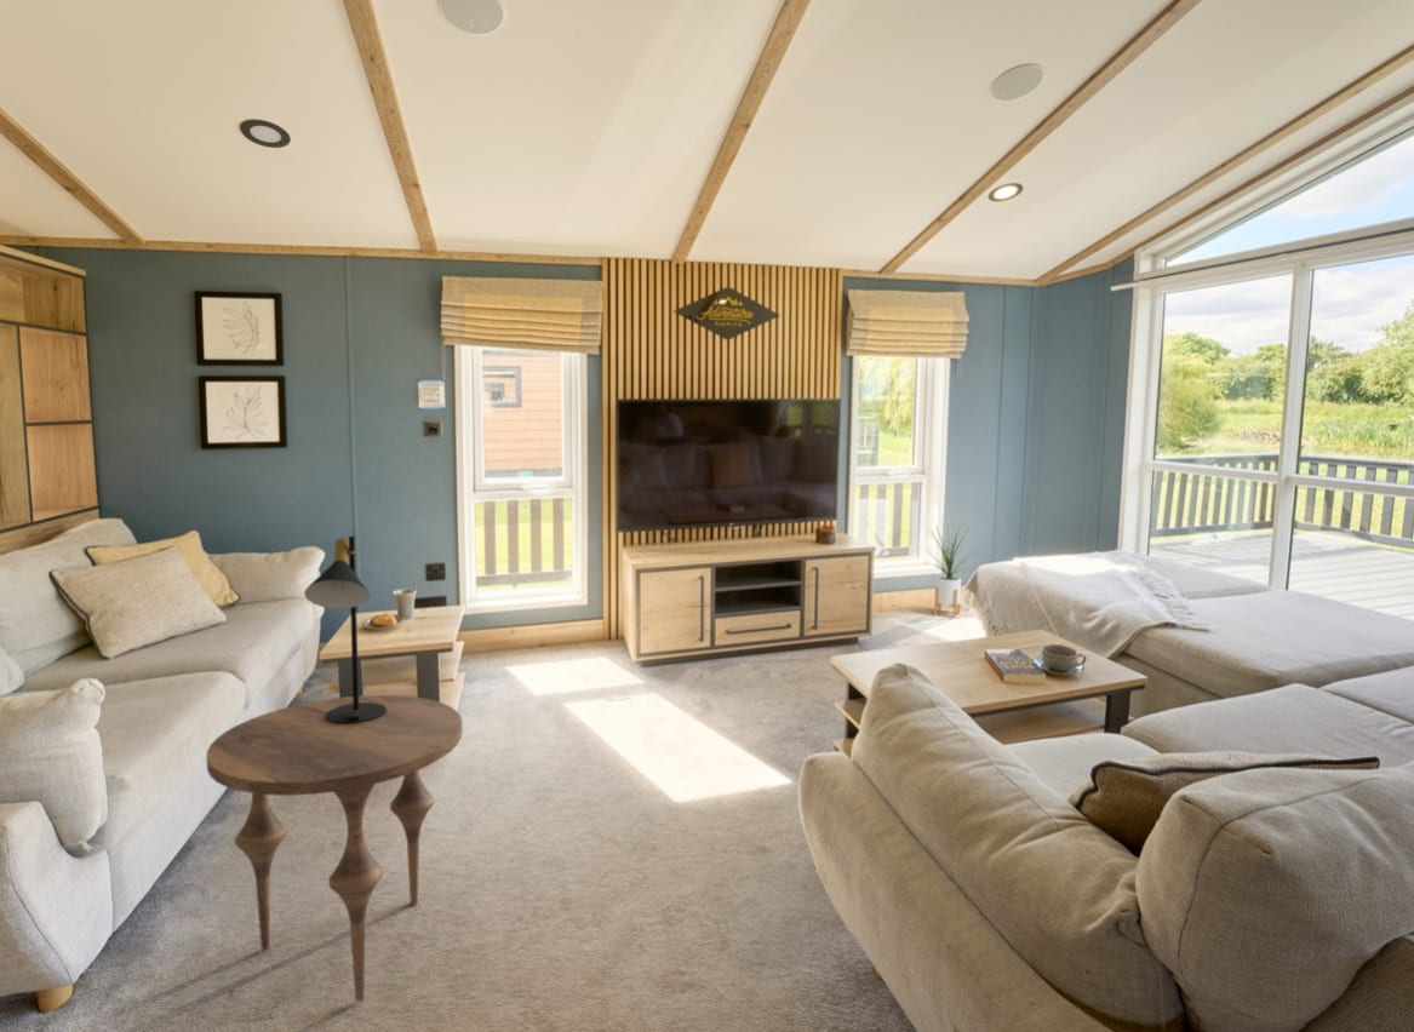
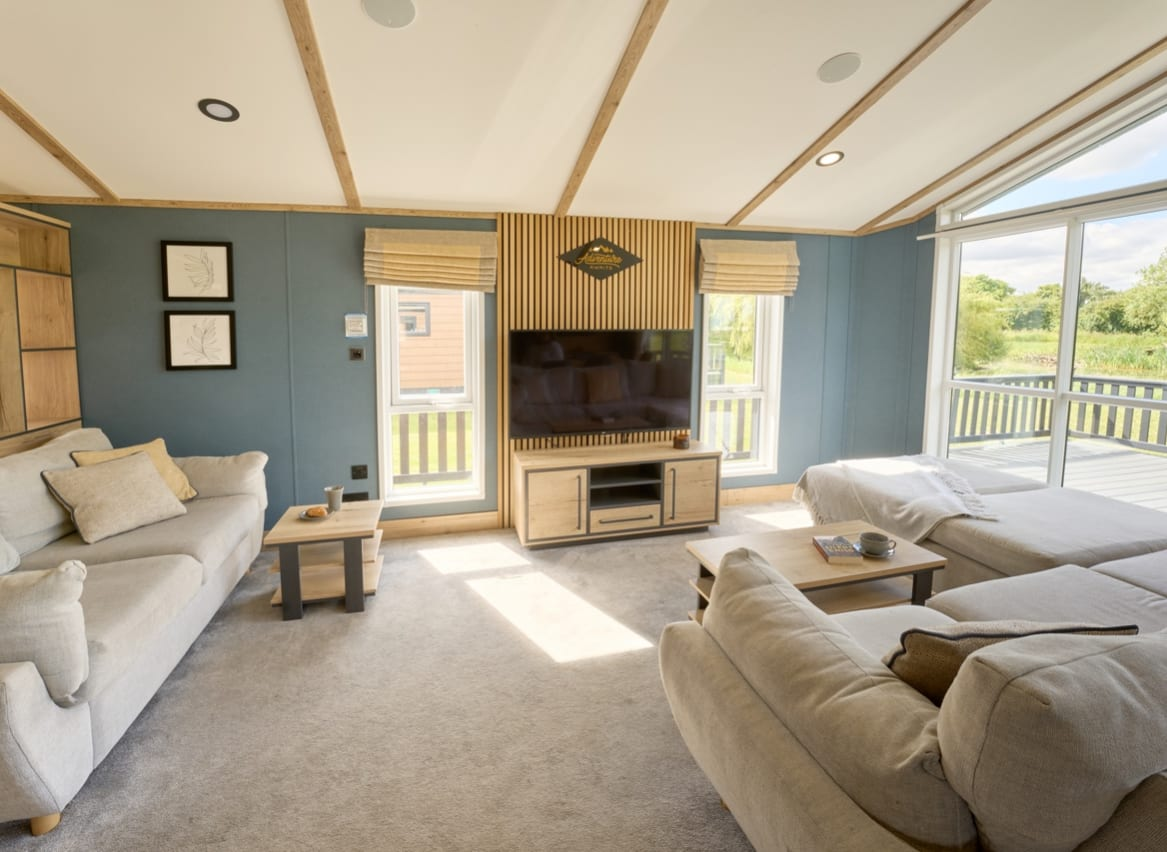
- house plant [923,521,978,619]
- table lamp [303,535,387,724]
- side table [205,694,464,1003]
